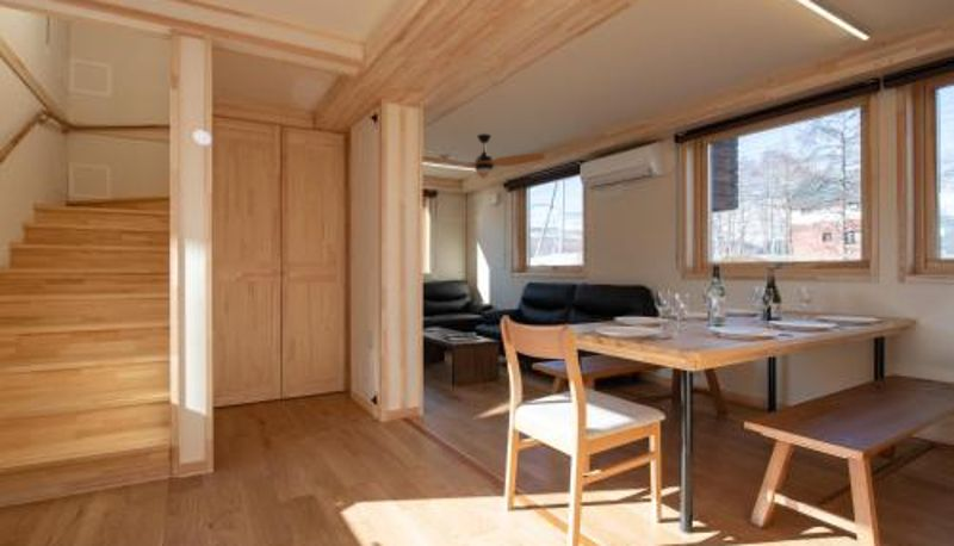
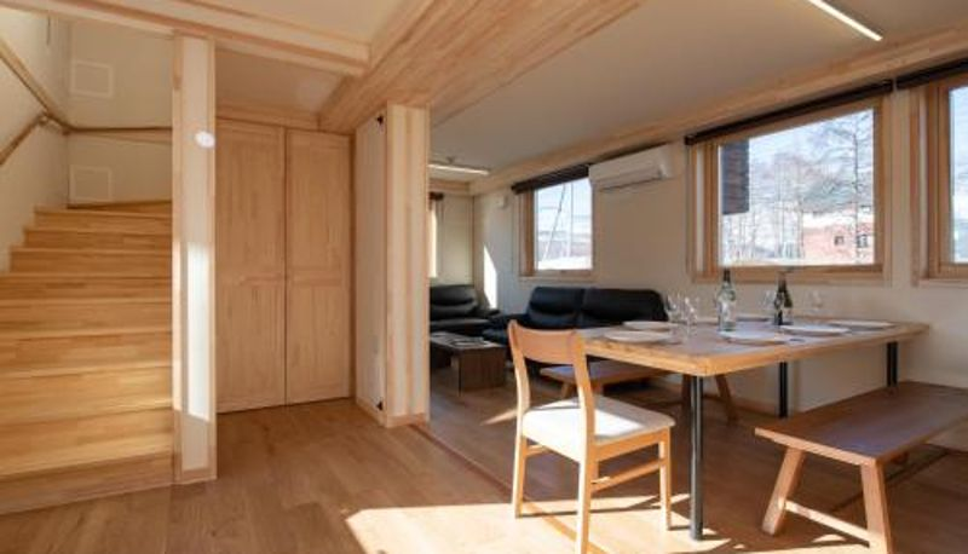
- electric fan [422,132,546,180]
